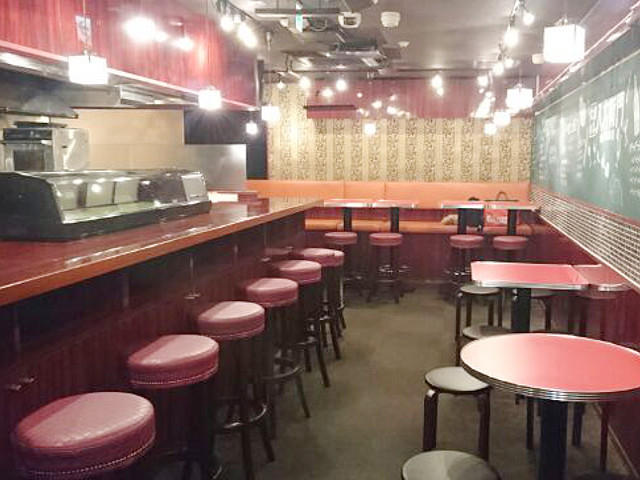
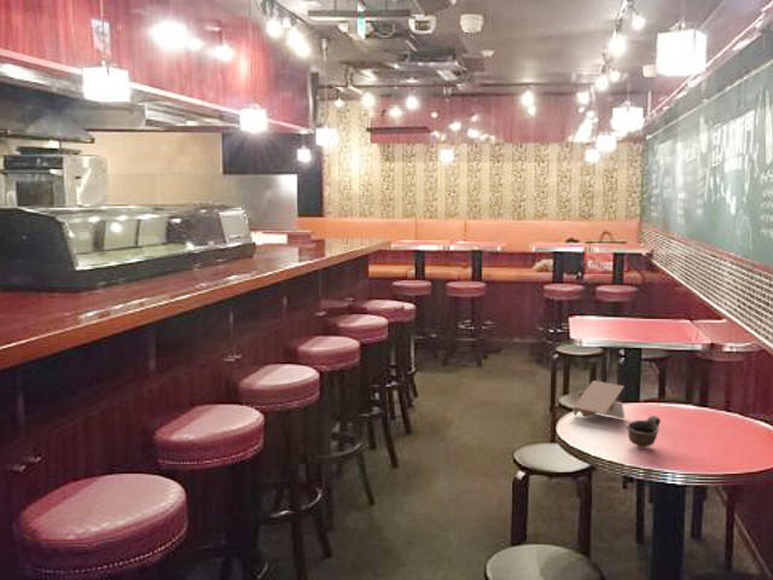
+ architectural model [571,379,626,420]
+ cup [626,414,662,450]
